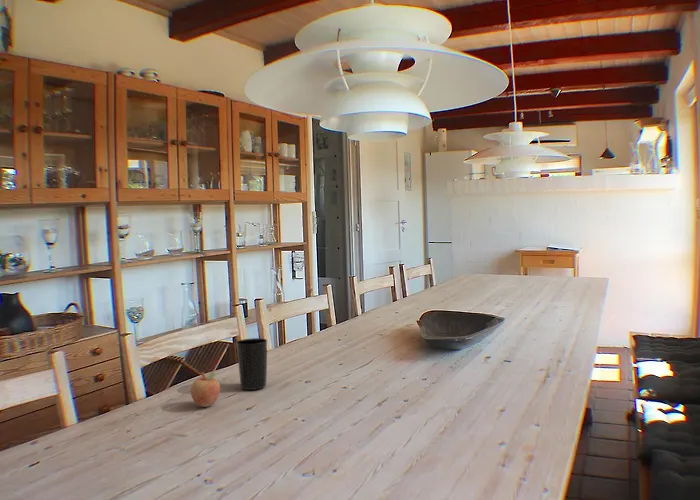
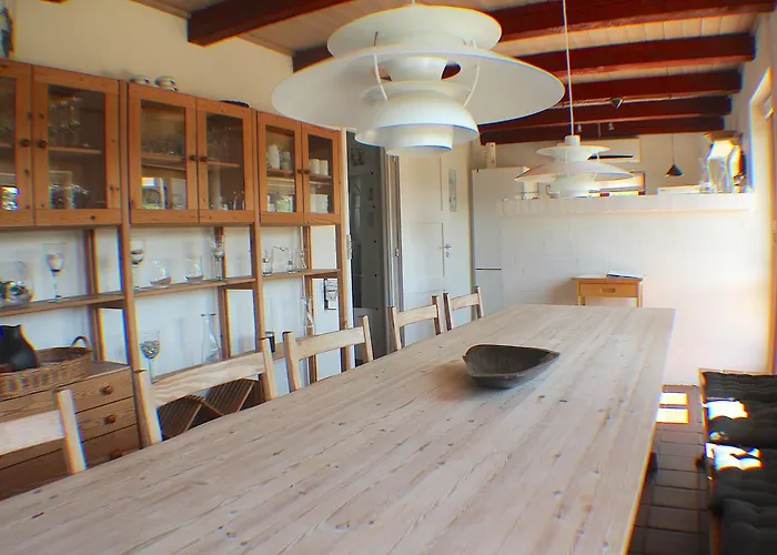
- cup [235,337,268,391]
- fruit [190,371,221,408]
